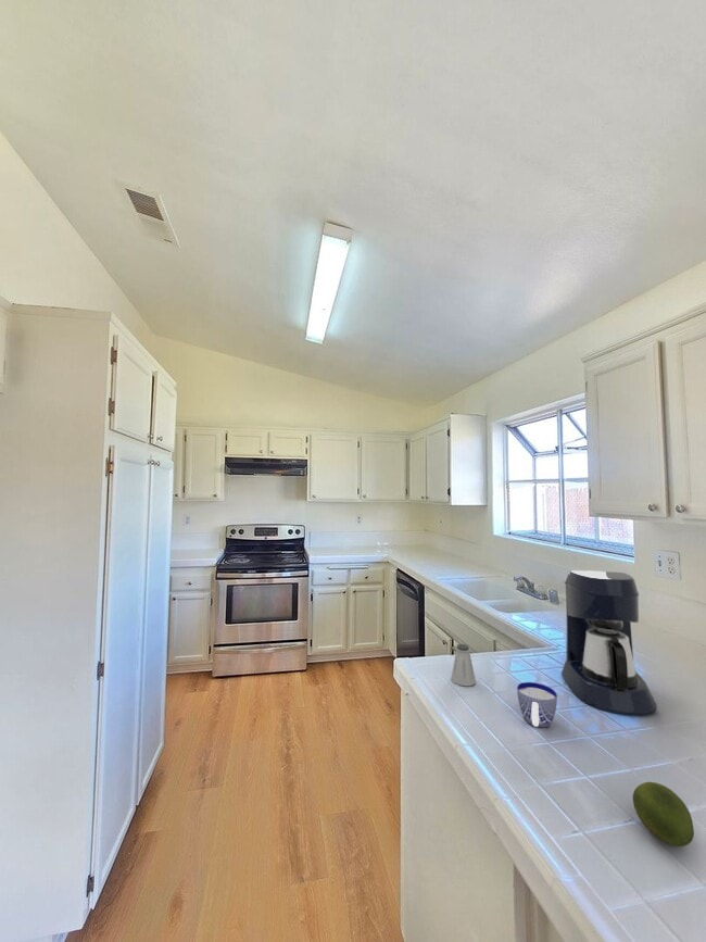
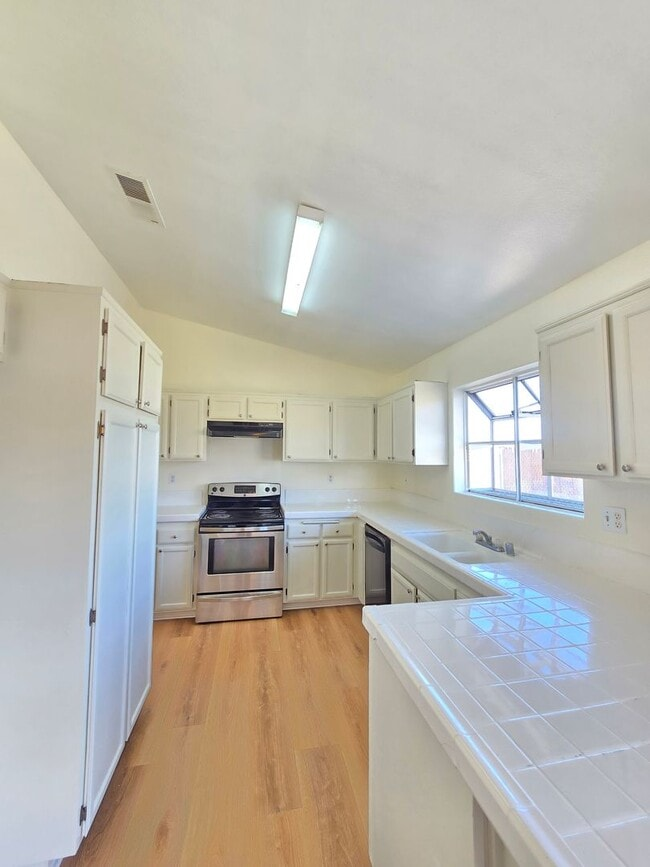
- coffee maker [560,569,658,716]
- cup [516,681,558,729]
- fruit [632,781,695,847]
- saltshaker [450,643,477,687]
